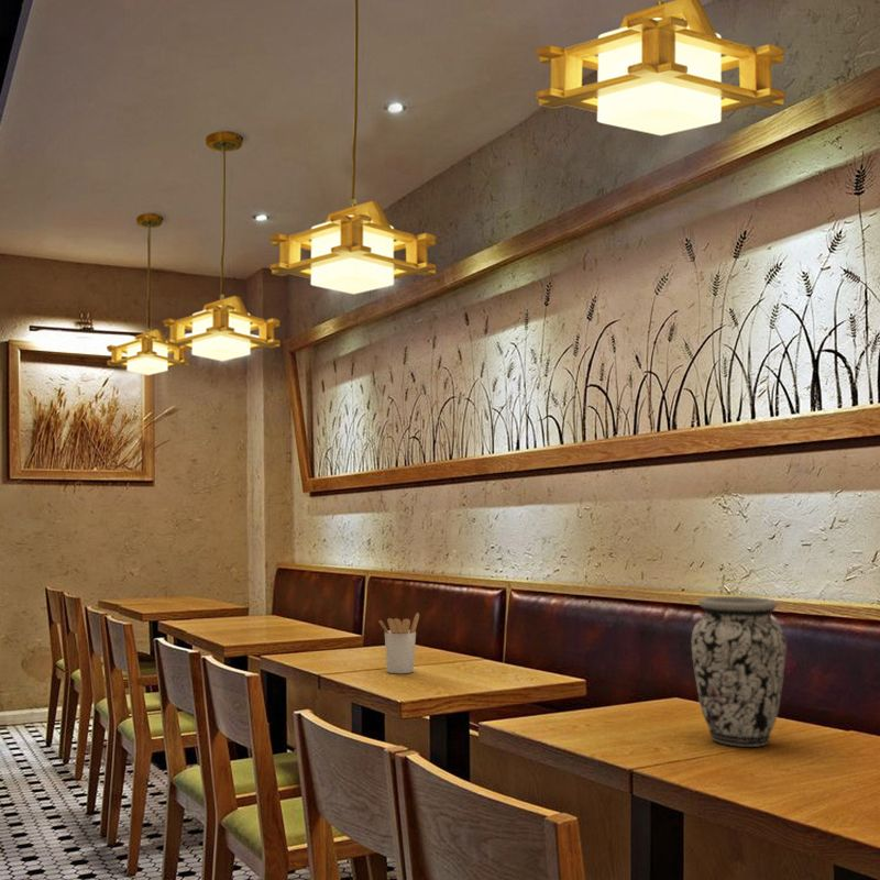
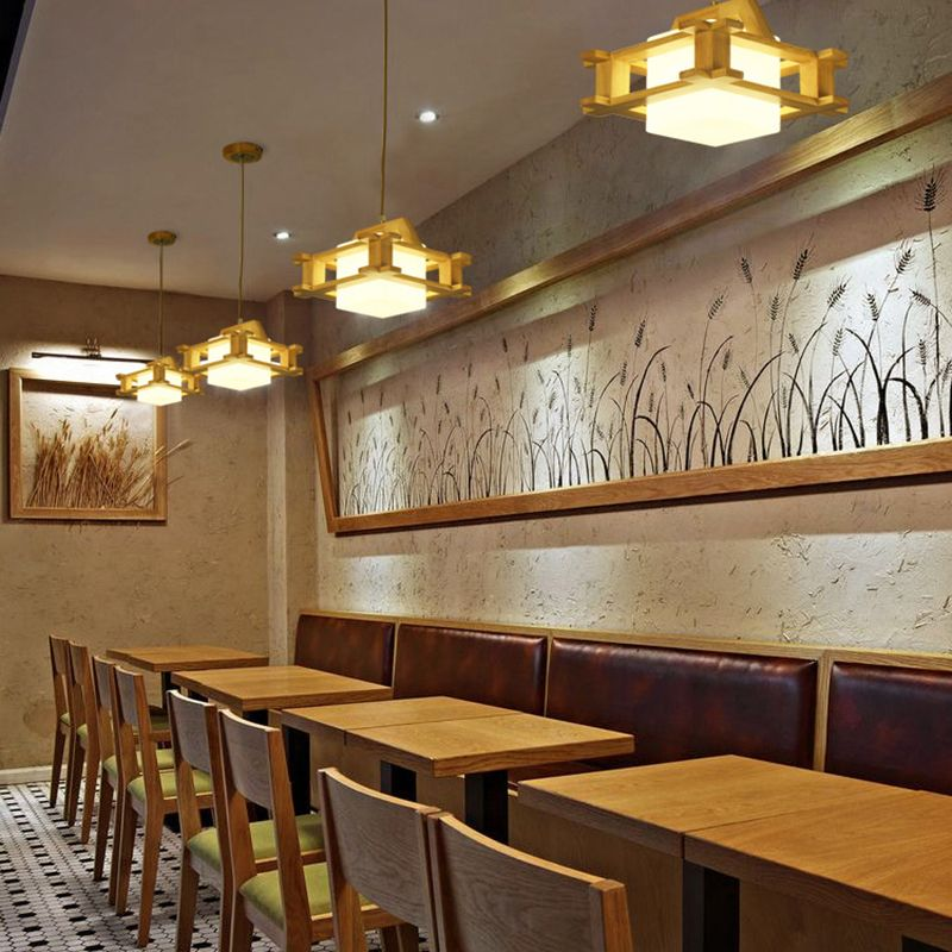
- utensil holder [377,612,420,674]
- vase [691,595,788,748]
